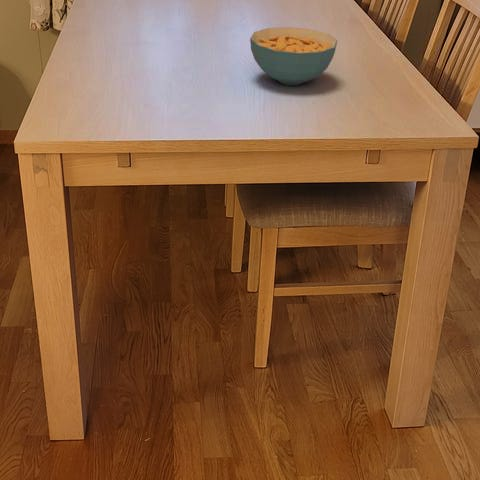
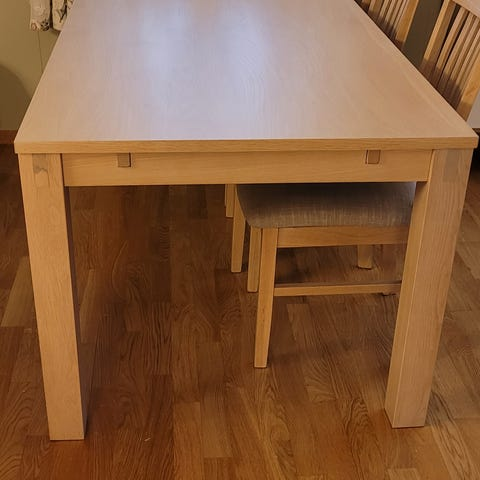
- cereal bowl [249,26,338,86]
